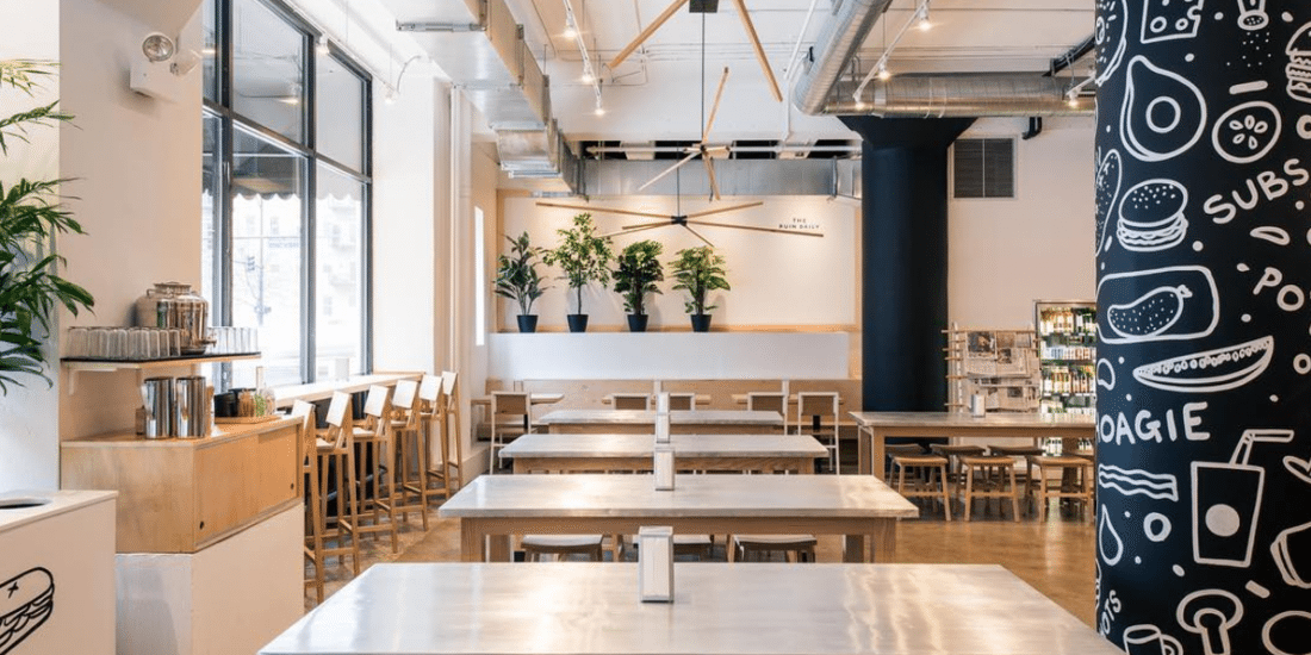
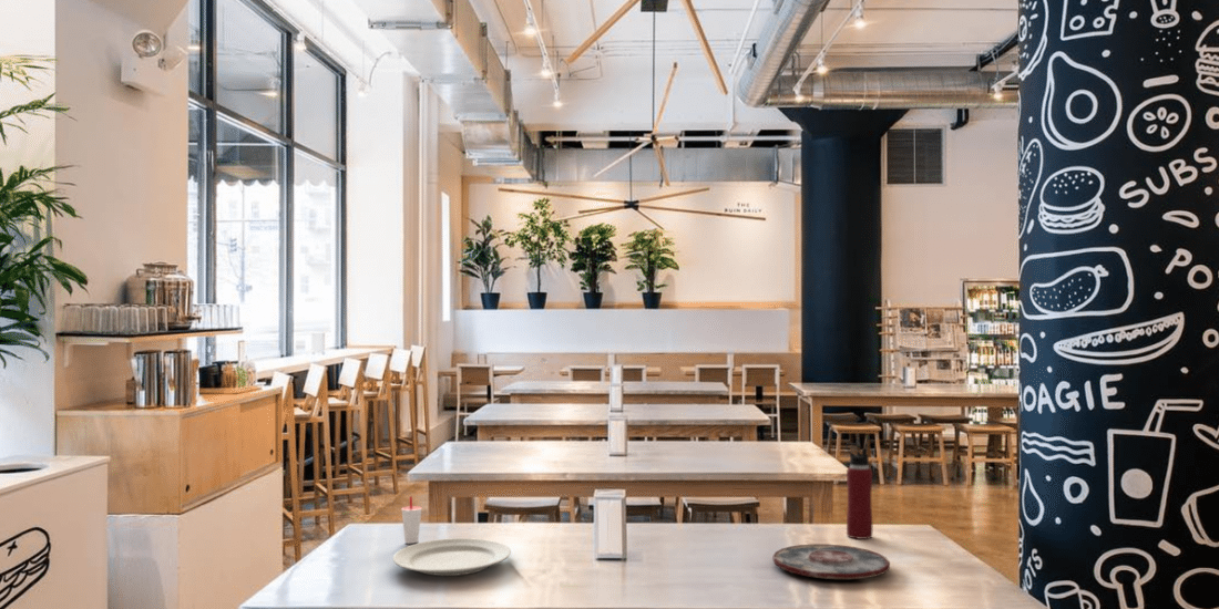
+ water bottle [844,442,874,540]
+ plate [771,543,891,580]
+ chinaware [392,537,512,577]
+ cup [400,495,423,545]
